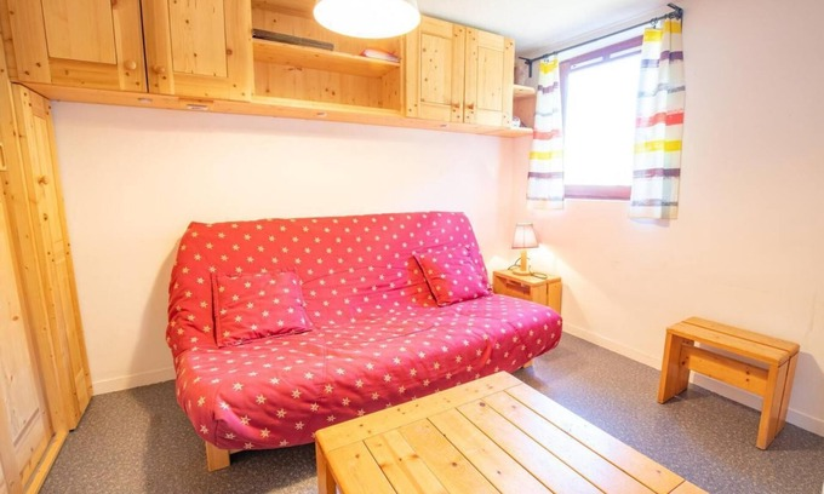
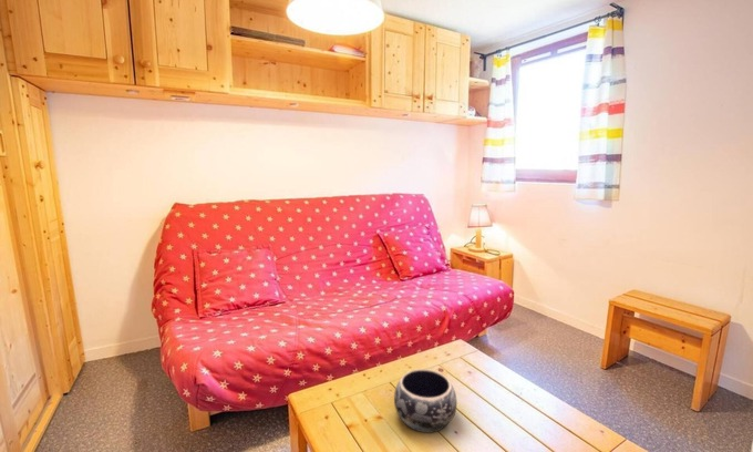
+ decorative bowl [393,368,457,434]
